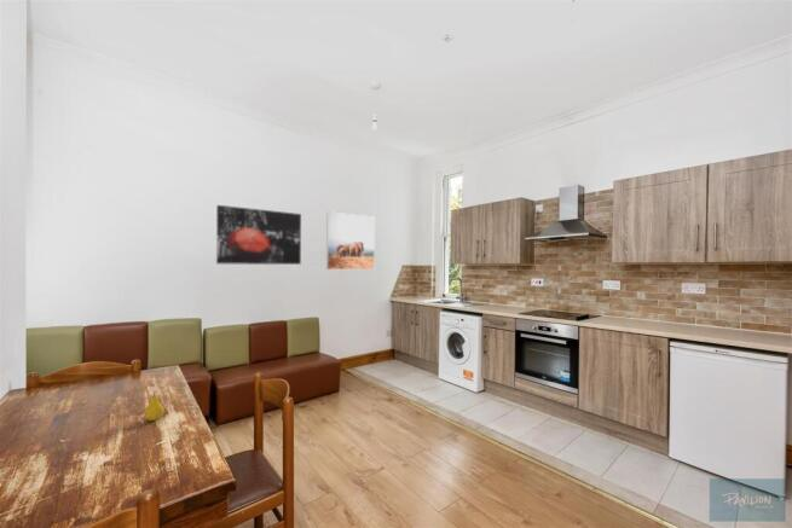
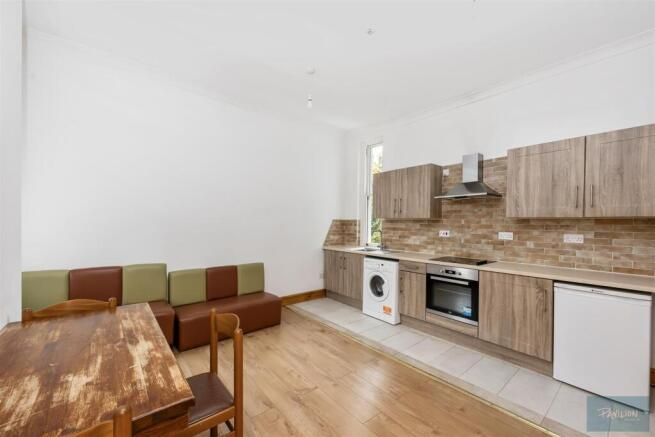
- wall art [215,204,302,266]
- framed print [325,210,376,271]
- fruit [143,390,166,422]
